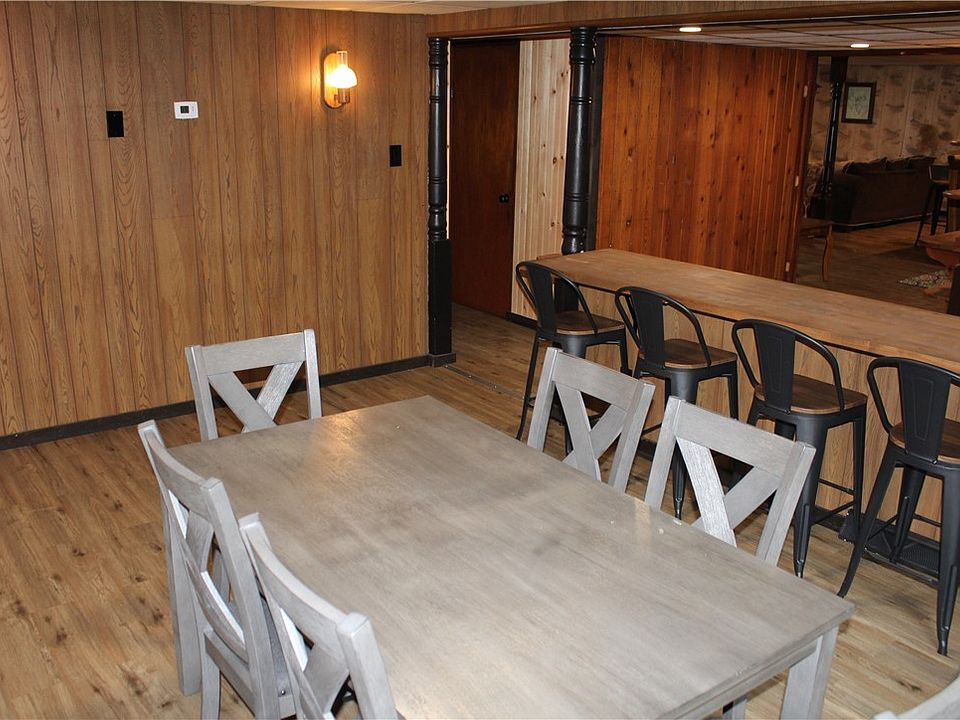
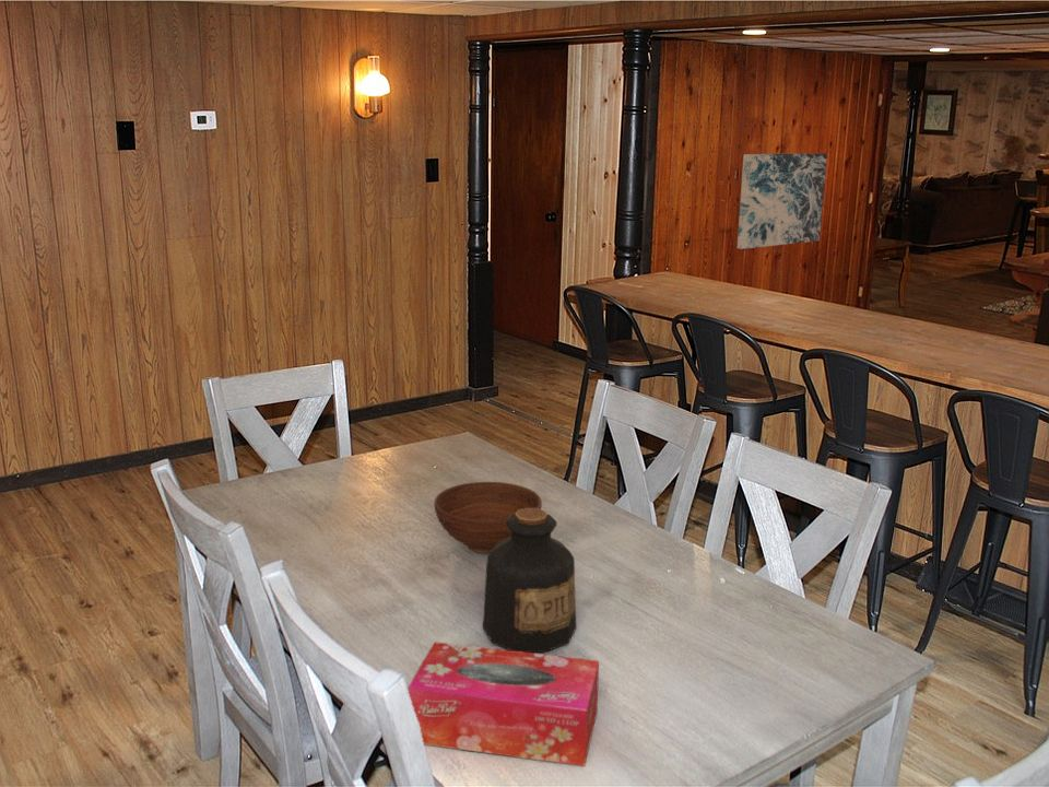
+ tissue box [406,641,600,767]
+ wall art [736,152,828,250]
+ bowl [433,481,543,554]
+ bottle [482,508,577,654]
